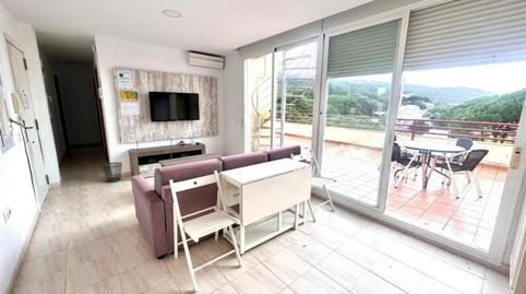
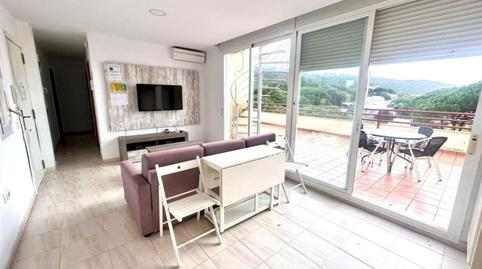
- wastebasket [100,162,123,184]
